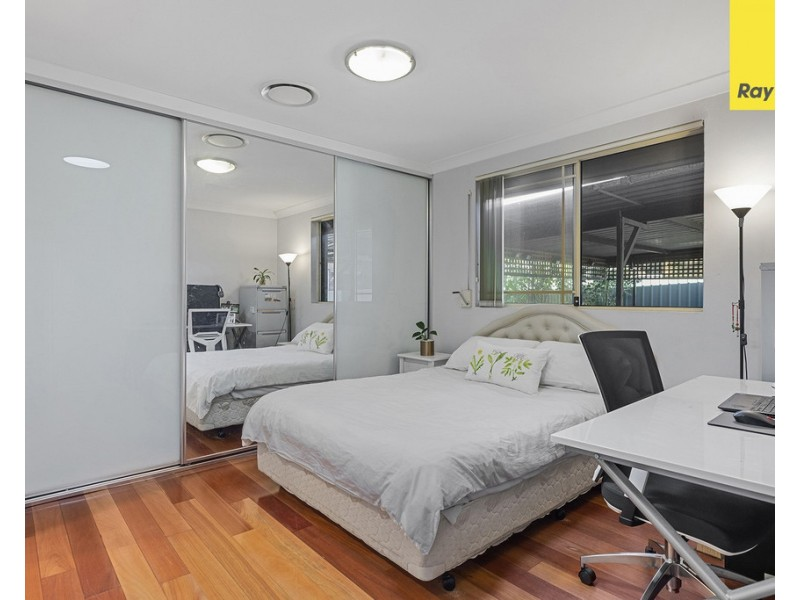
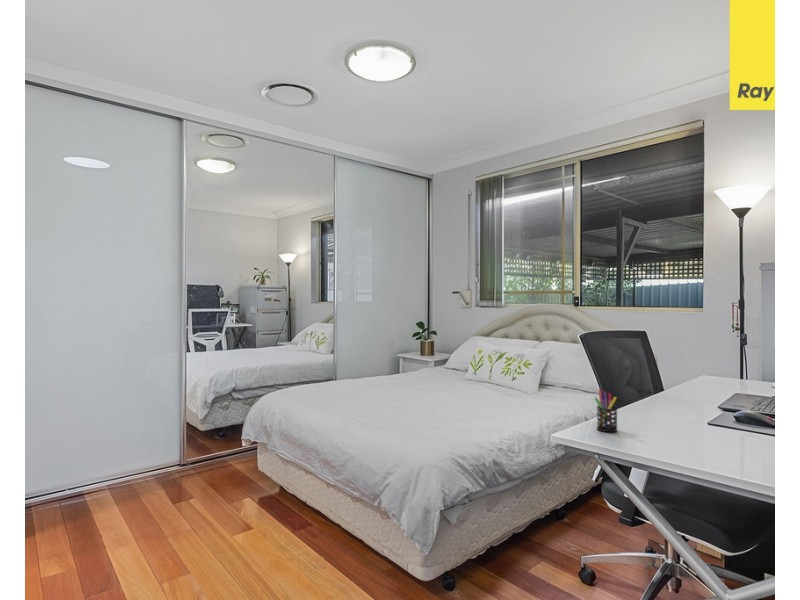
+ pen holder [594,388,619,433]
